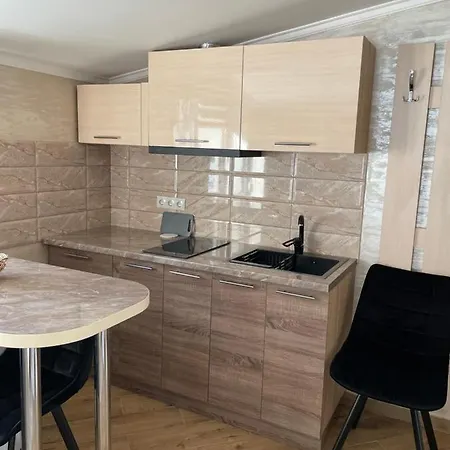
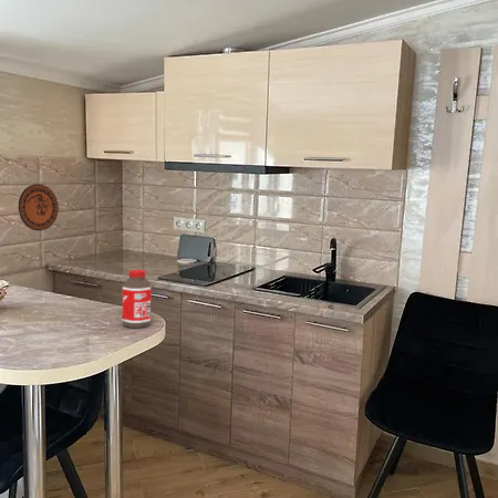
+ bottle [122,269,153,329]
+ decorative plate [18,183,60,231]
